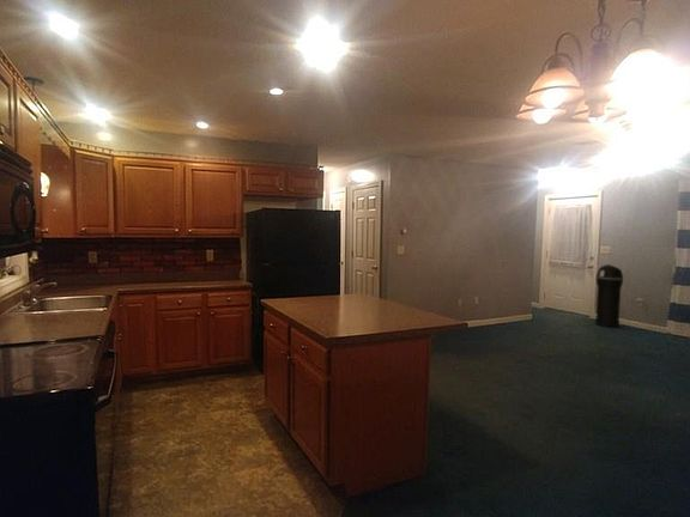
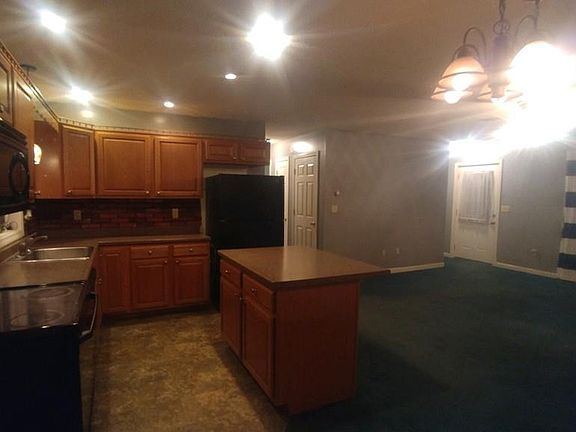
- trash can [594,263,624,328]
